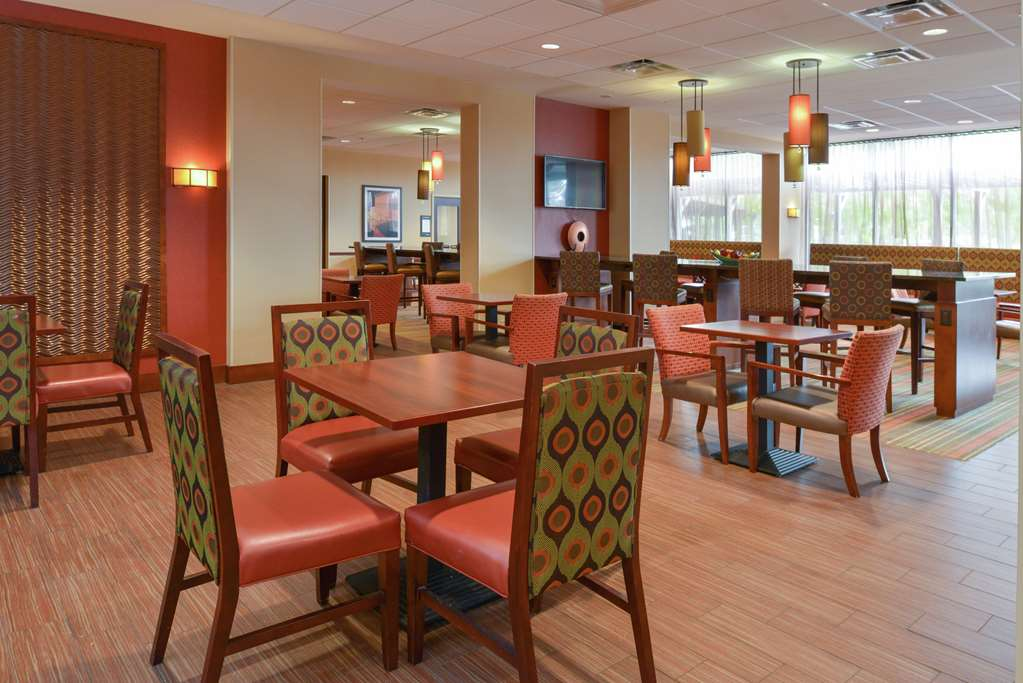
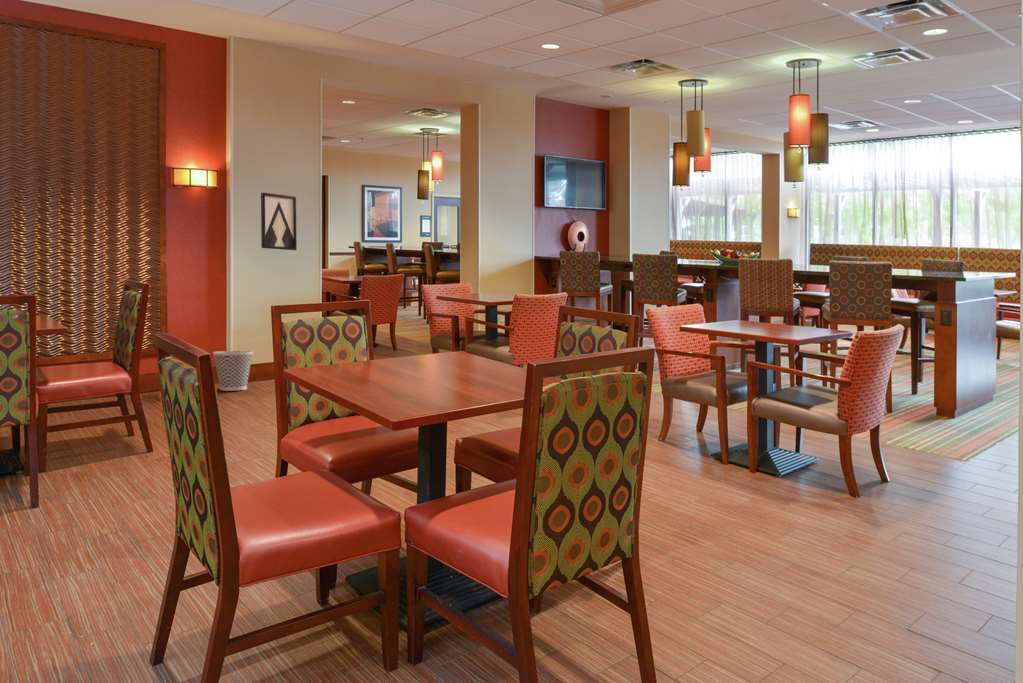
+ wall art [260,192,298,251]
+ wastebasket [212,350,254,392]
